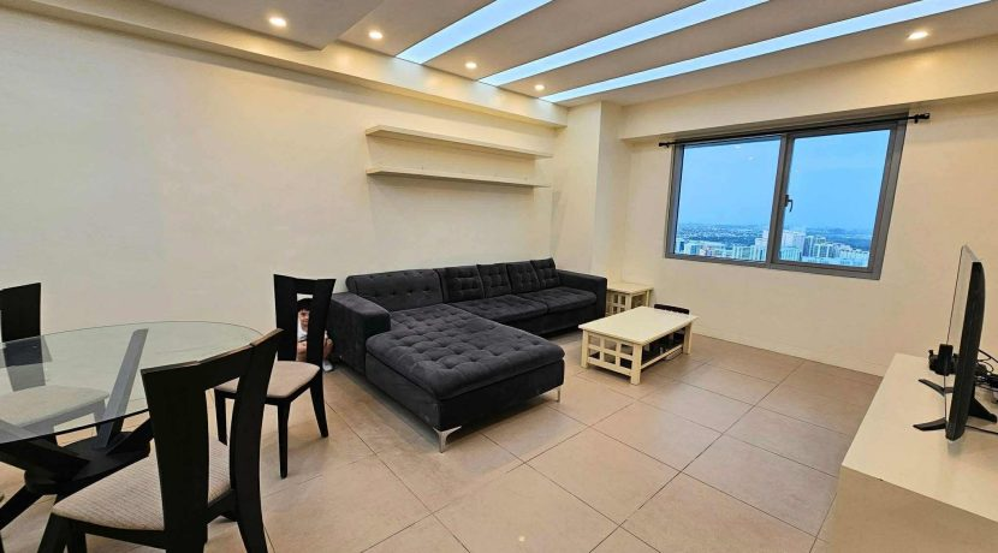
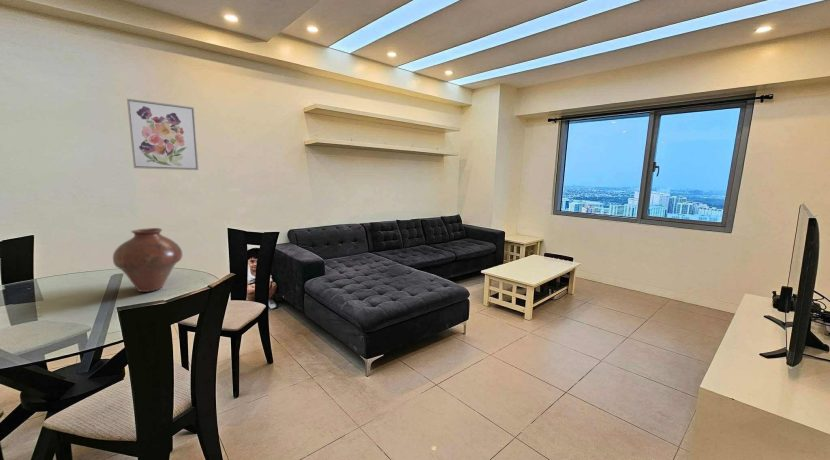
+ wall art [126,98,199,171]
+ vase [112,227,183,293]
